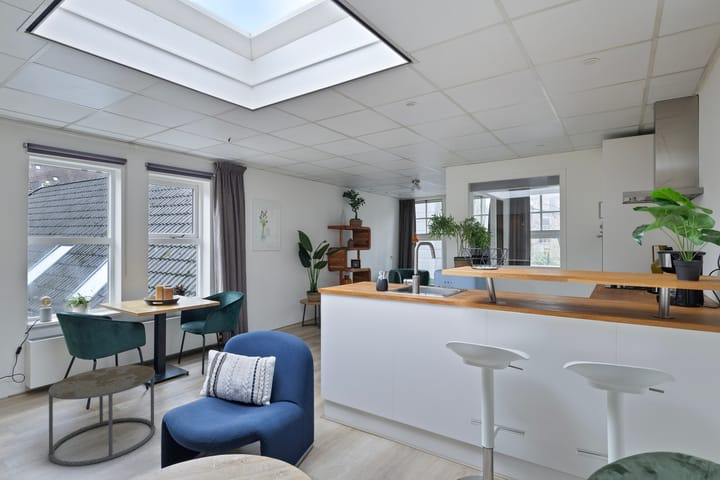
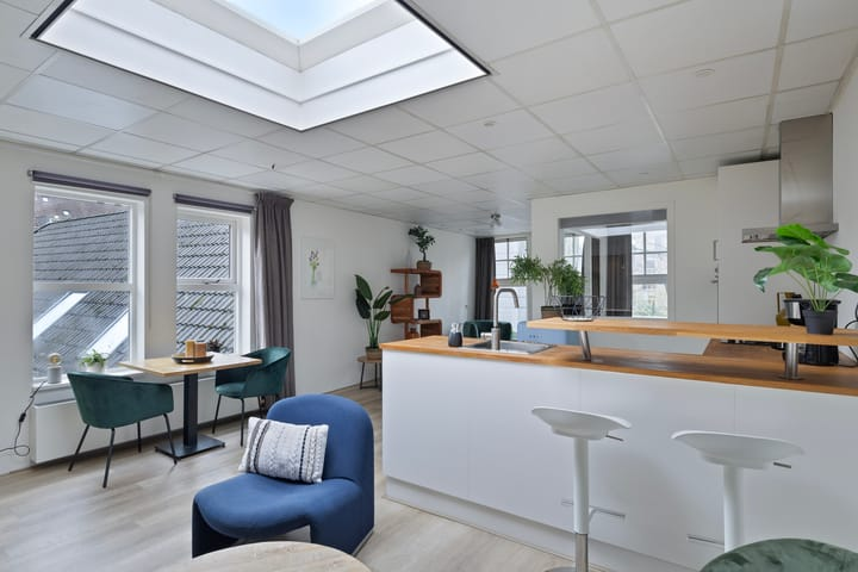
- side table [47,364,156,467]
